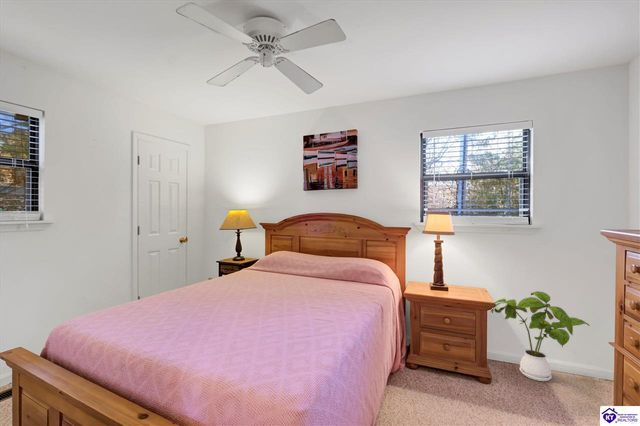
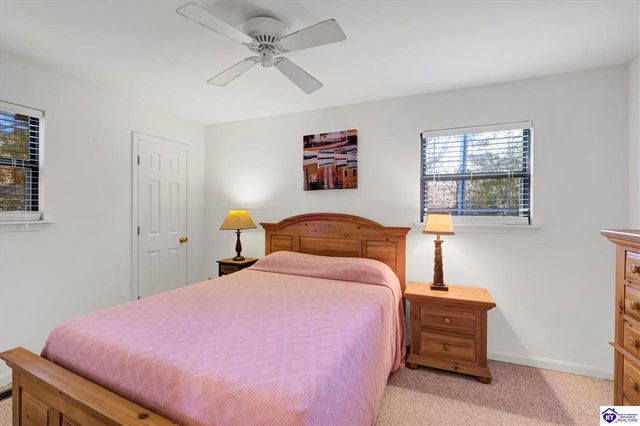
- house plant [490,290,591,382]
